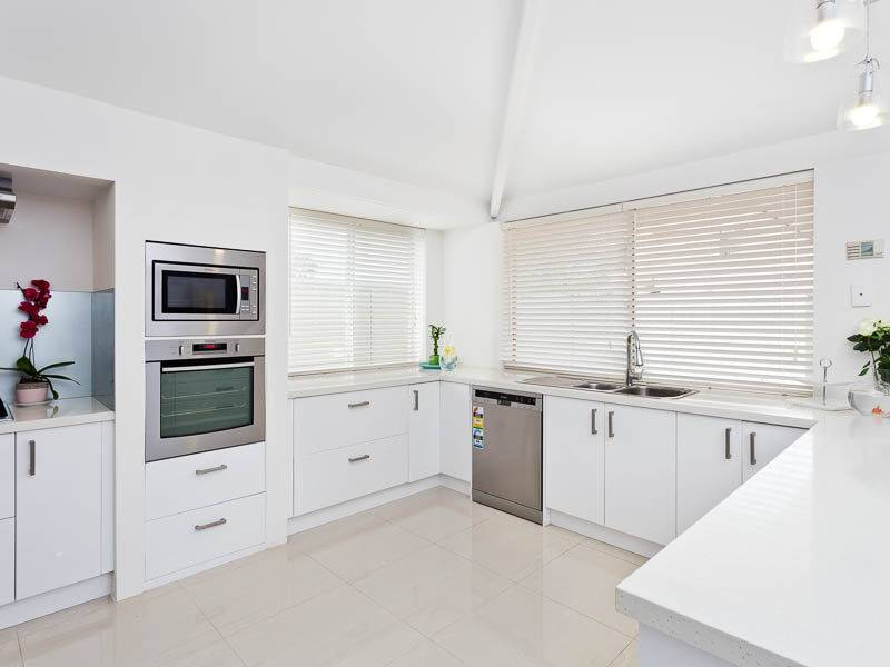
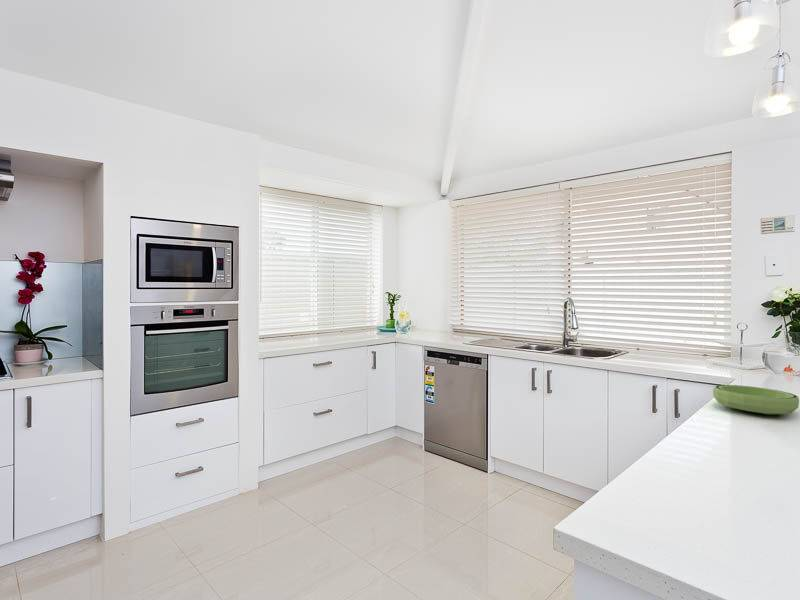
+ bowl [712,384,800,416]
